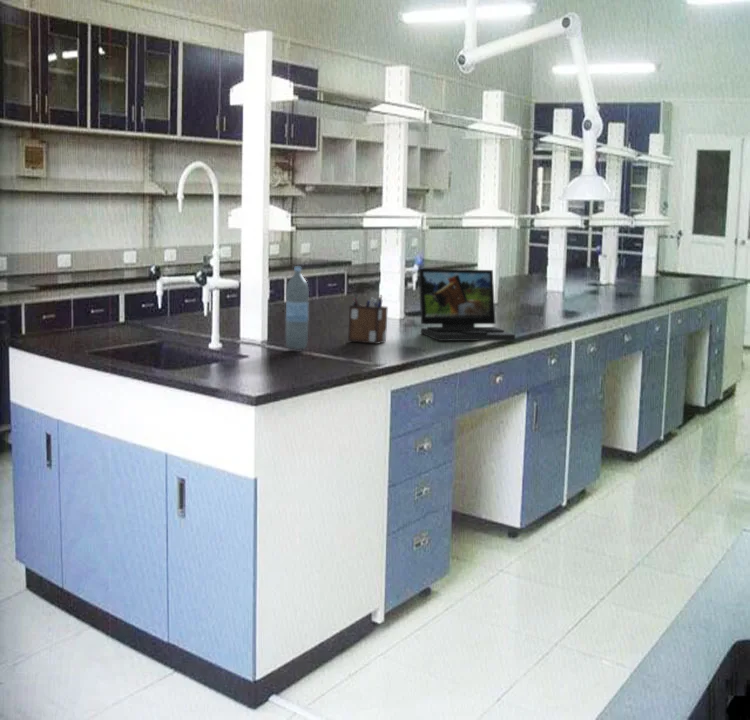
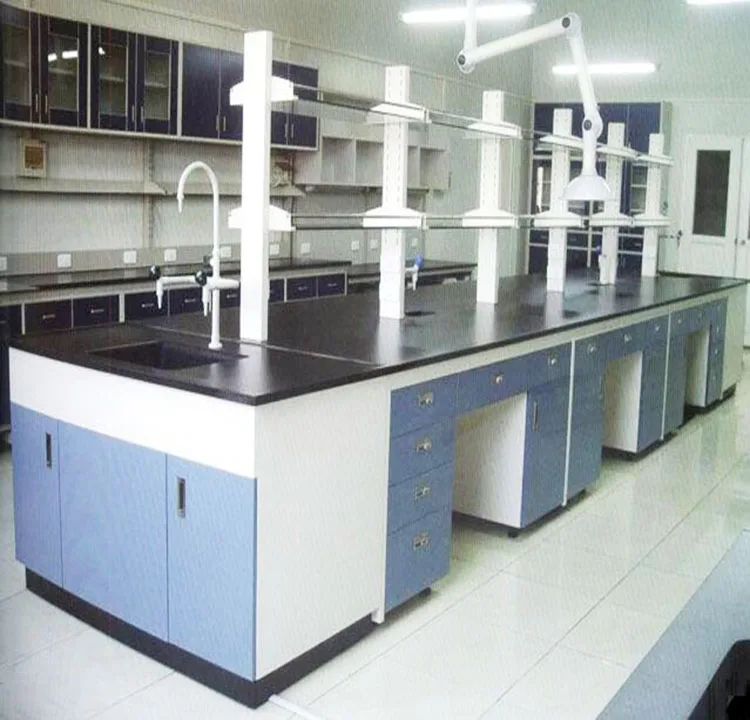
- desk organizer [347,291,389,345]
- laptop [418,268,516,342]
- water bottle [285,266,310,351]
